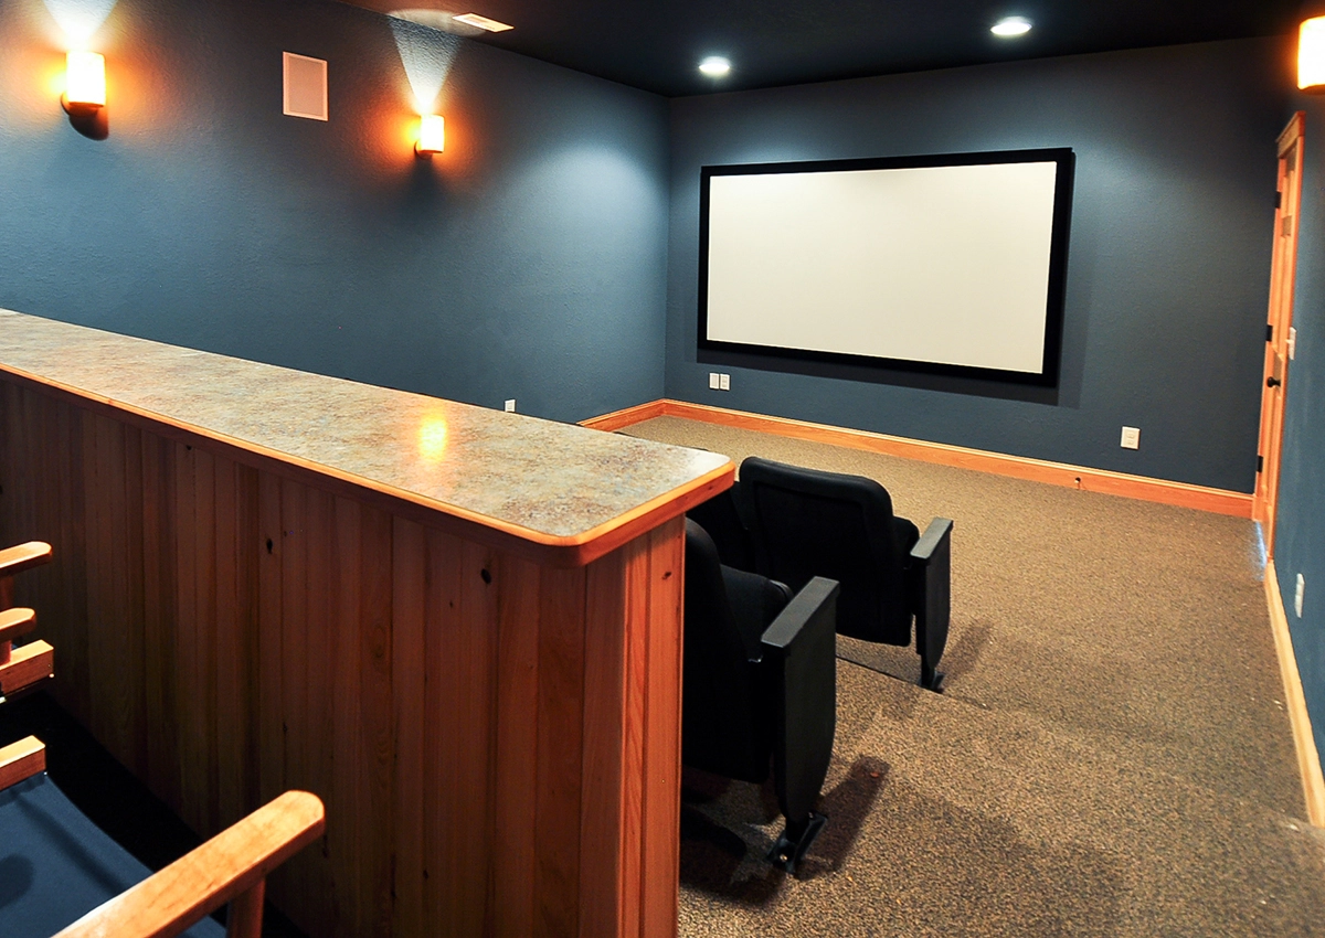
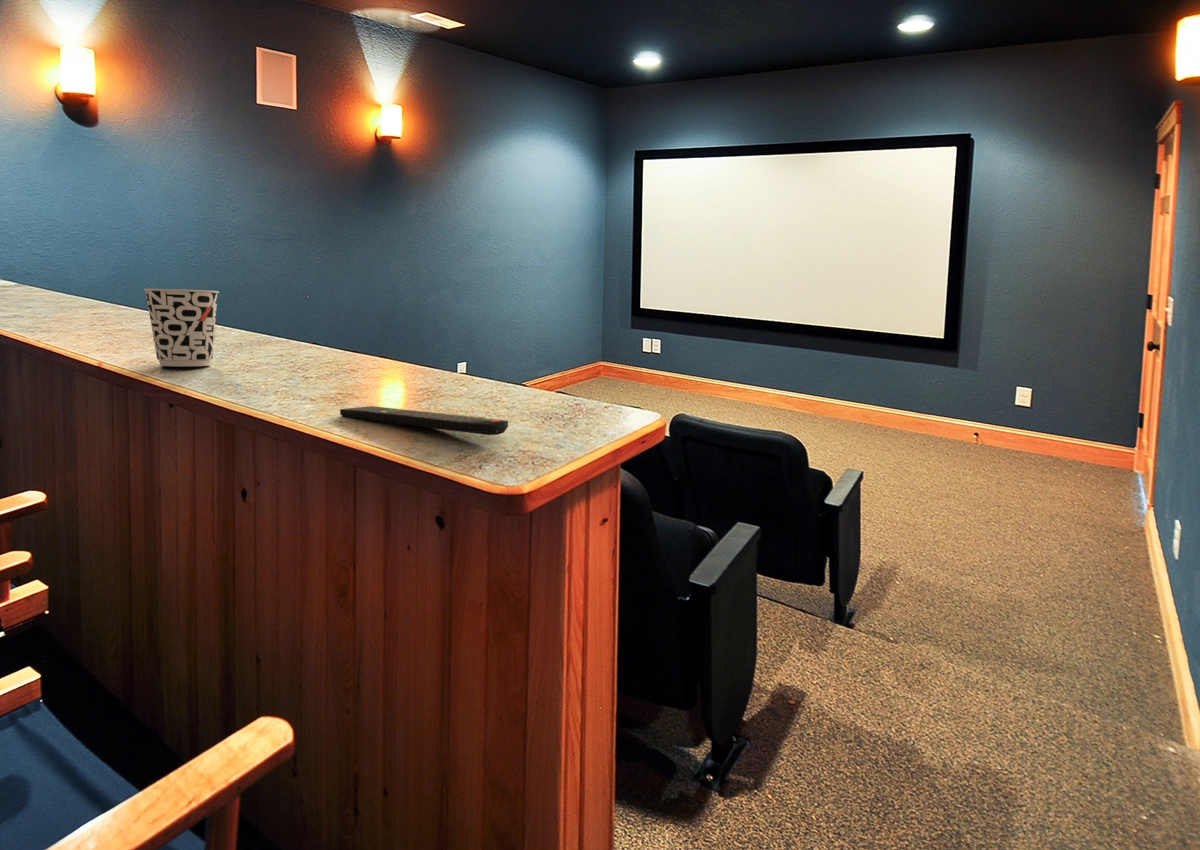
+ remote control [339,405,509,436]
+ cup [143,288,220,367]
